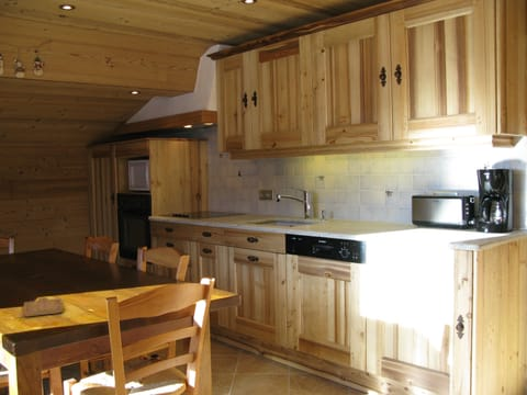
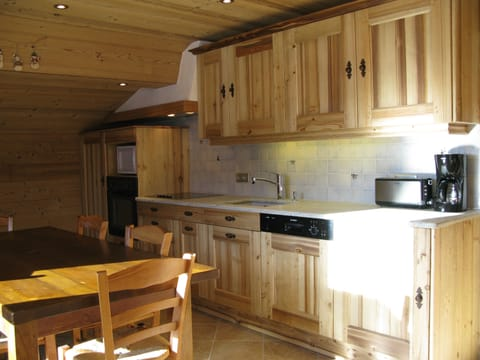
- chopping board [22,296,65,317]
